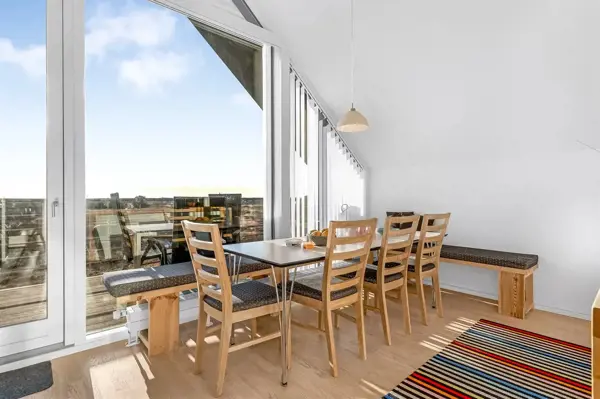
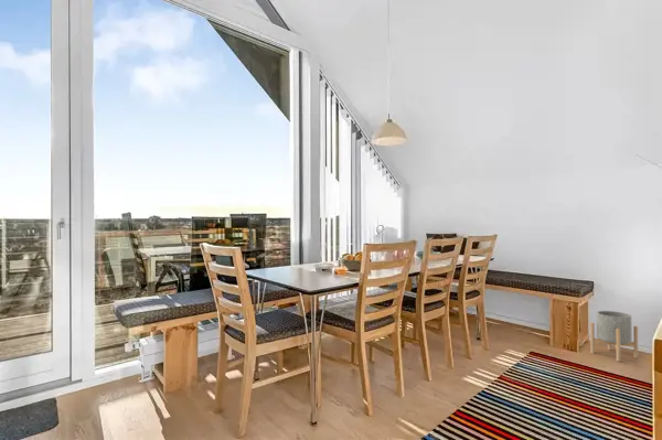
+ planter [589,310,639,363]
